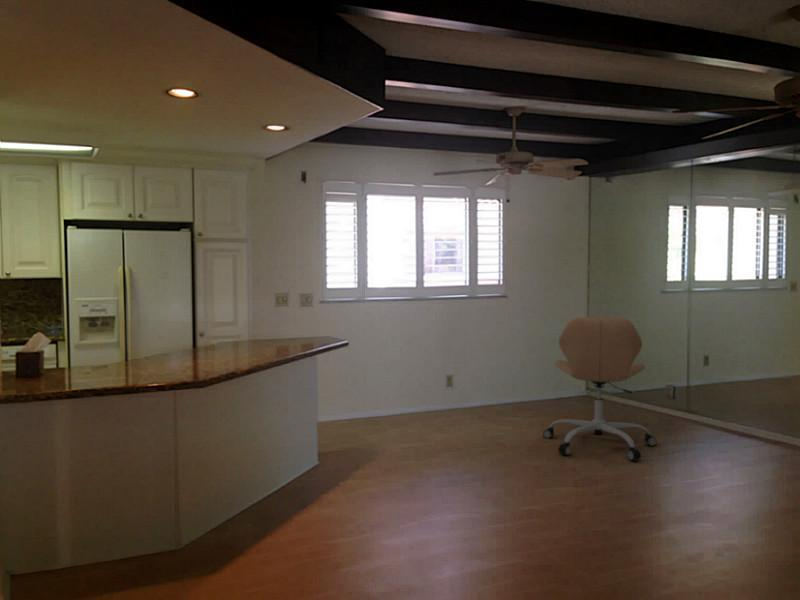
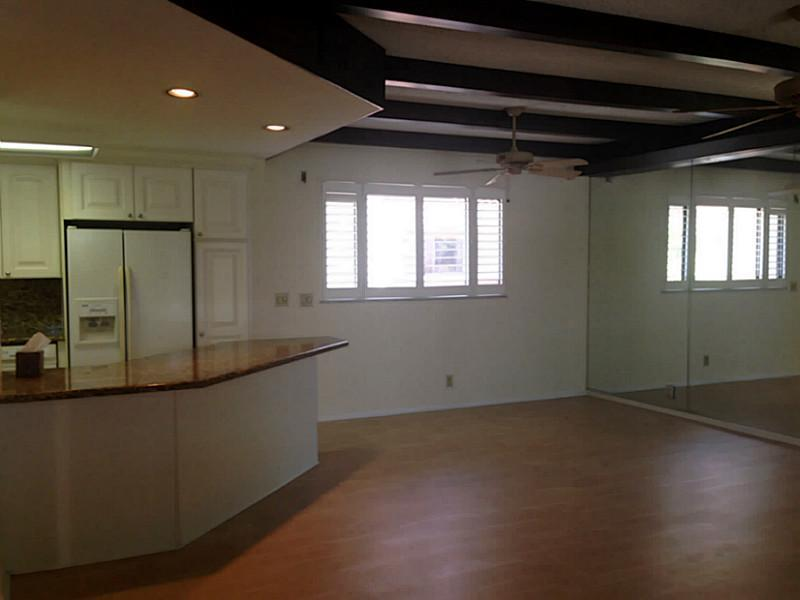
- office chair [542,315,658,461]
